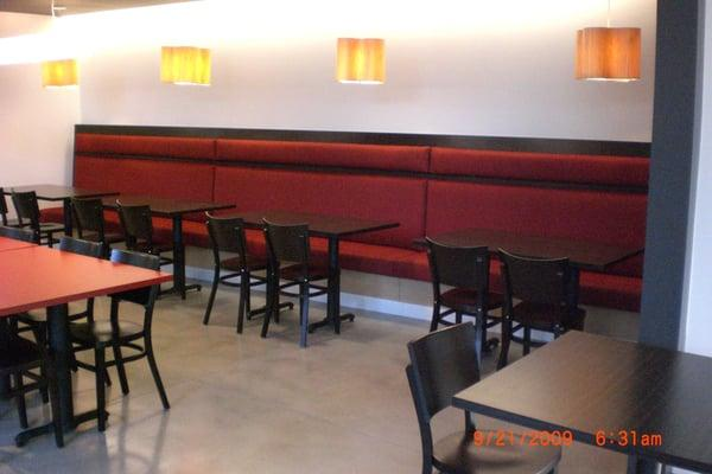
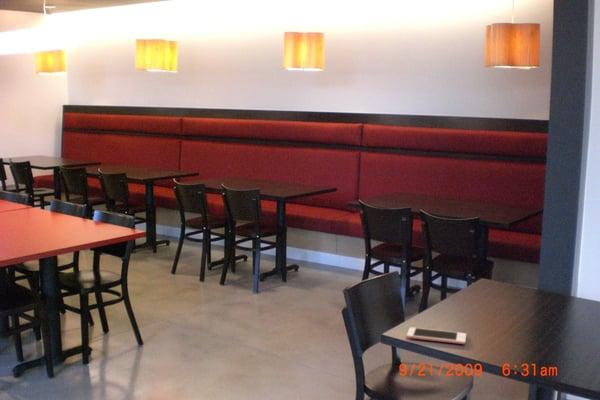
+ cell phone [406,326,467,345]
